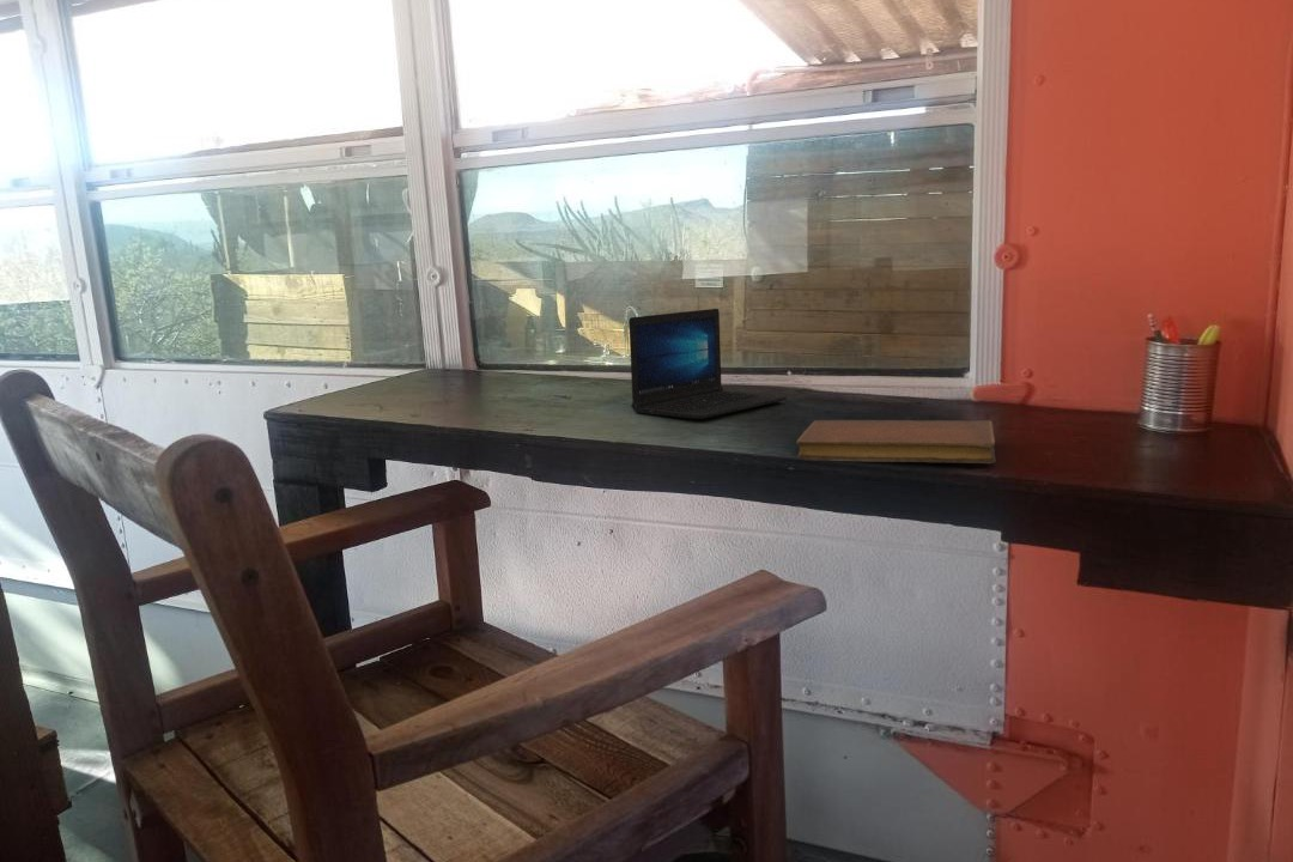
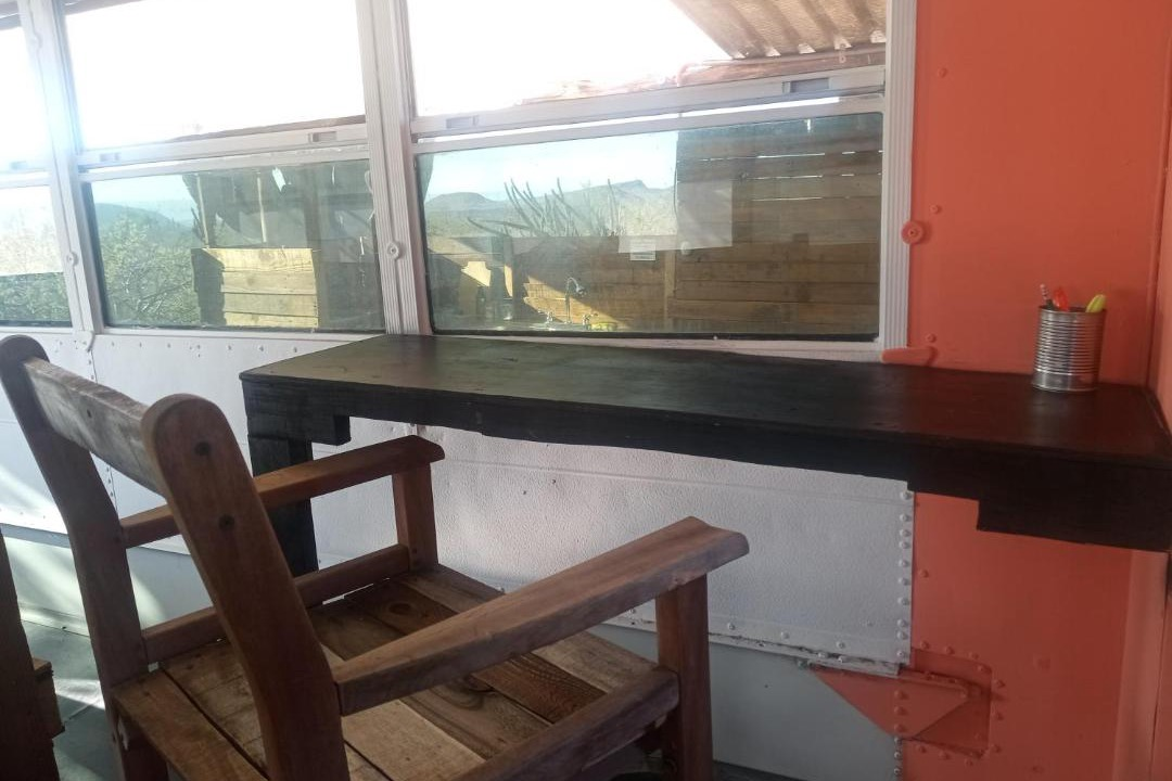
- notebook [796,419,997,465]
- laptop [627,308,788,420]
